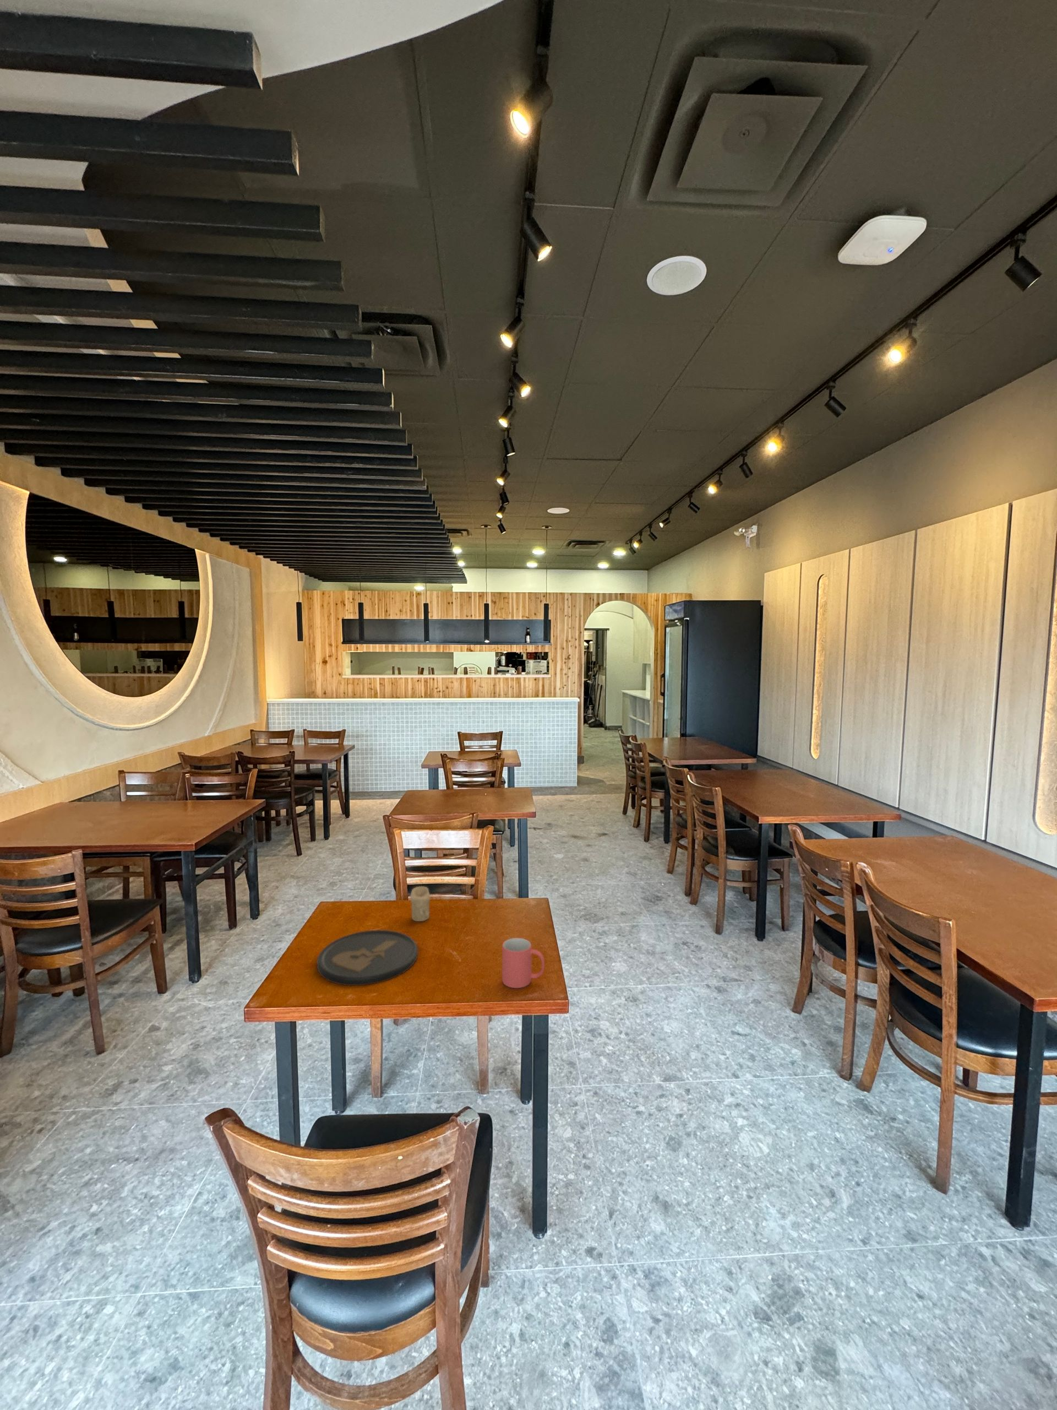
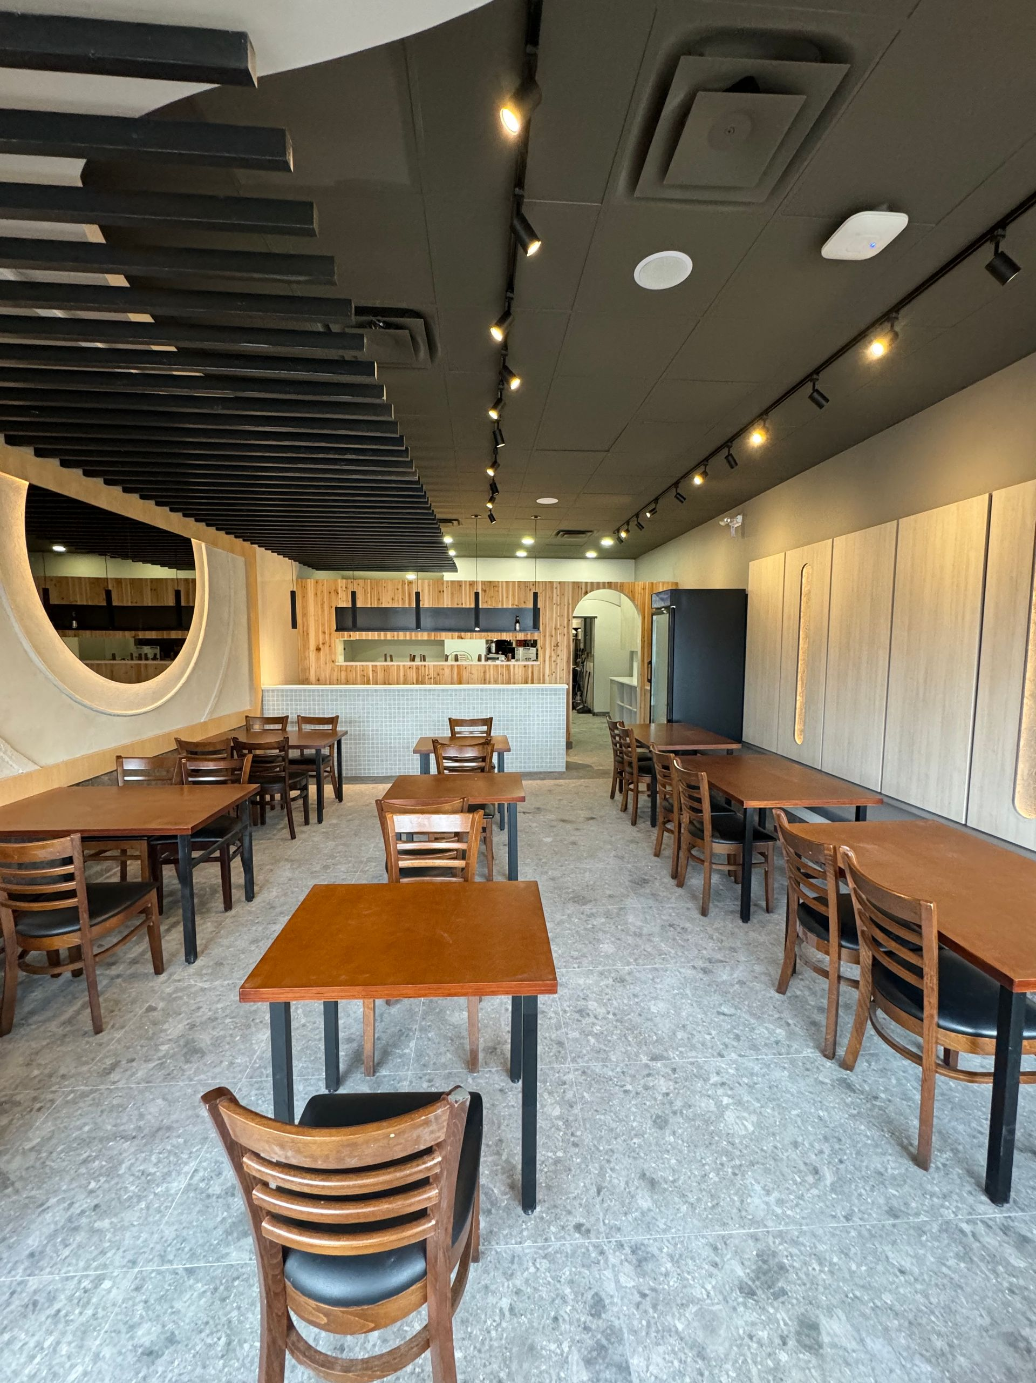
- mug [502,937,545,988]
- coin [316,929,419,986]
- candle [410,886,431,921]
